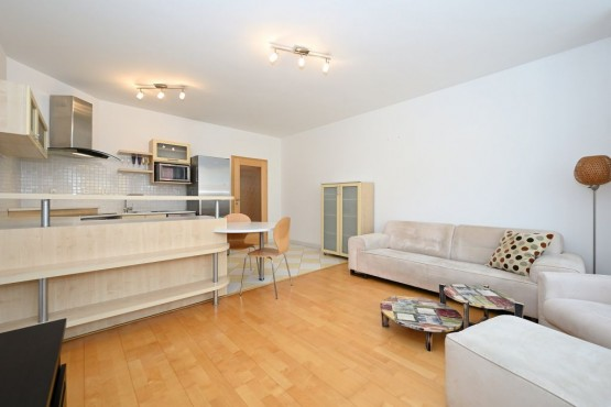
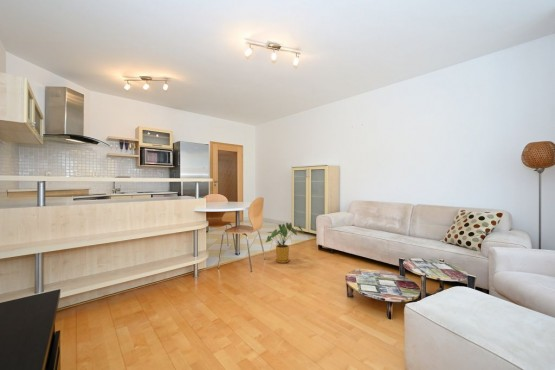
+ house plant [265,222,304,264]
